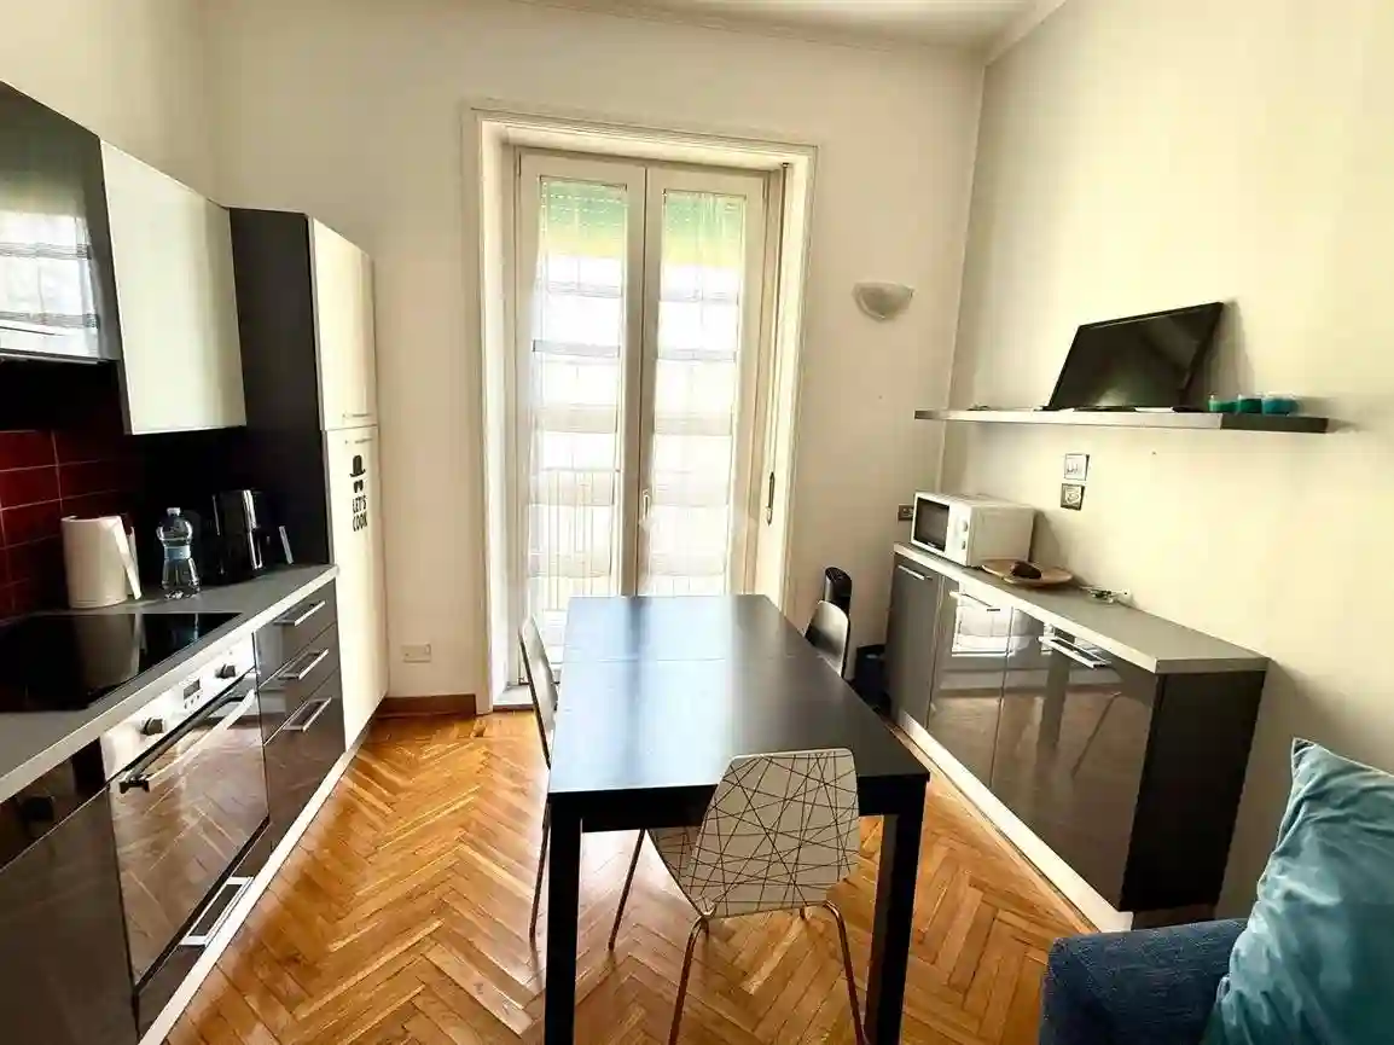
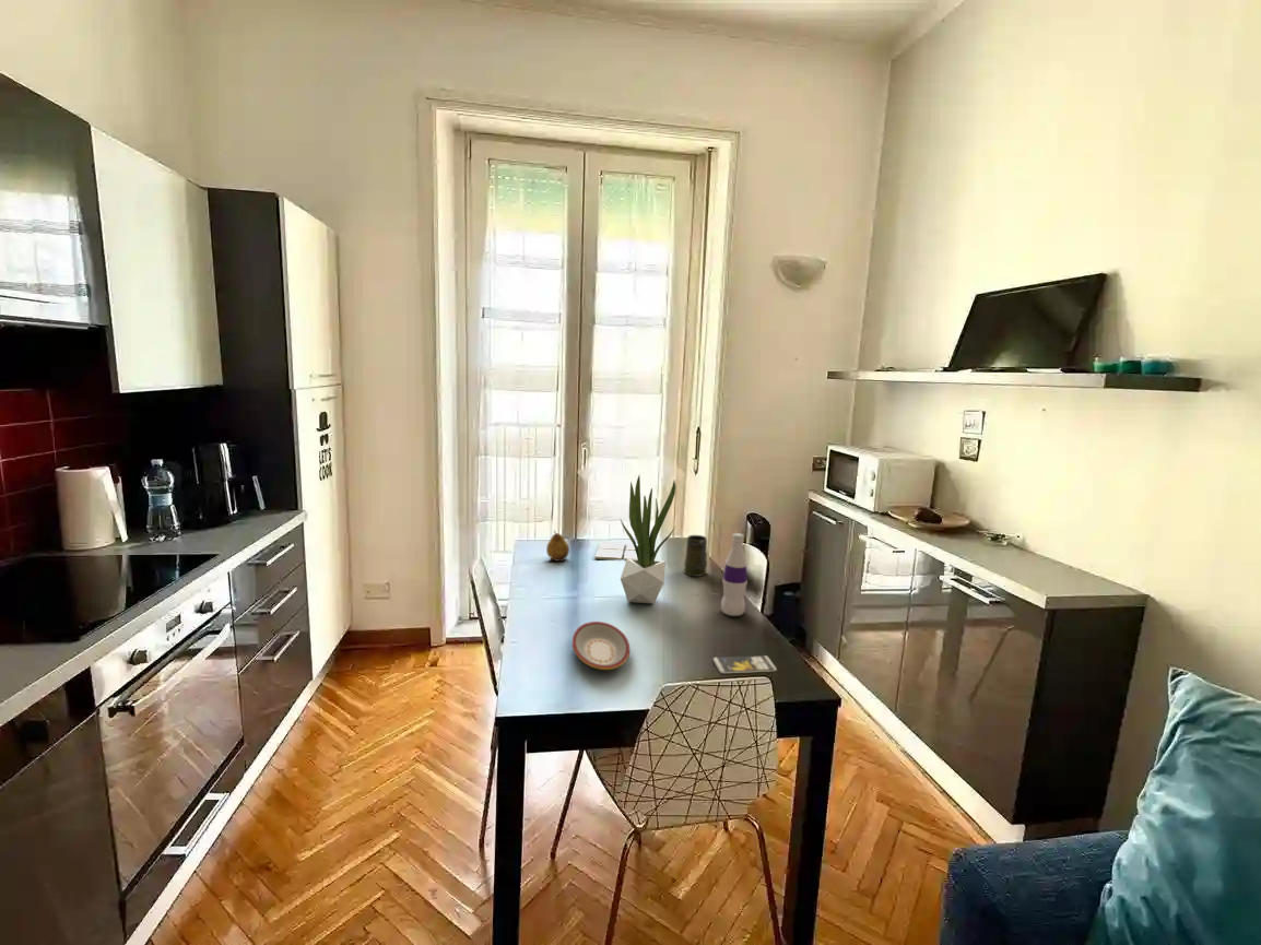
+ fruit [545,530,570,563]
+ smartphone [712,654,778,674]
+ bottle [720,532,749,617]
+ drink coaster [594,540,638,560]
+ plate [571,621,631,671]
+ mug [683,534,708,578]
+ potted plant [620,475,676,604]
